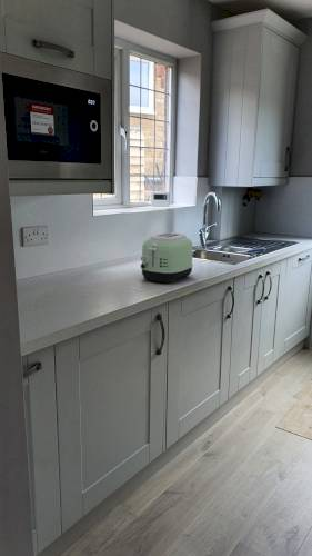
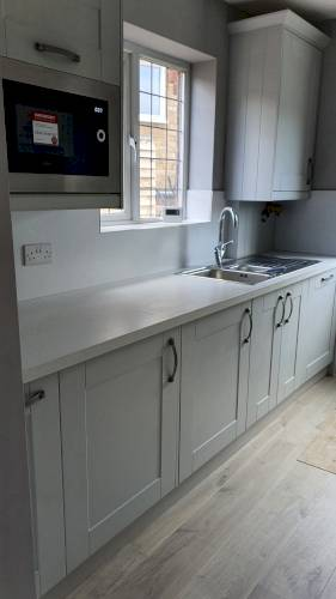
- toaster [140,231,194,285]
